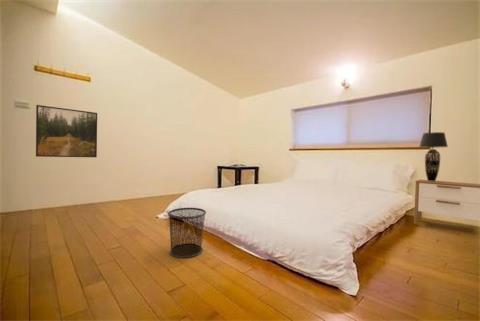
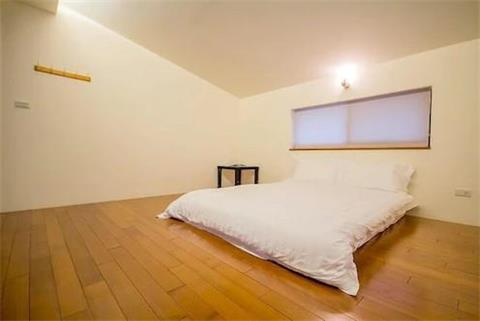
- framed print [35,104,98,158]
- table lamp [418,131,449,181]
- waste bin [167,207,207,259]
- nightstand [413,179,480,225]
